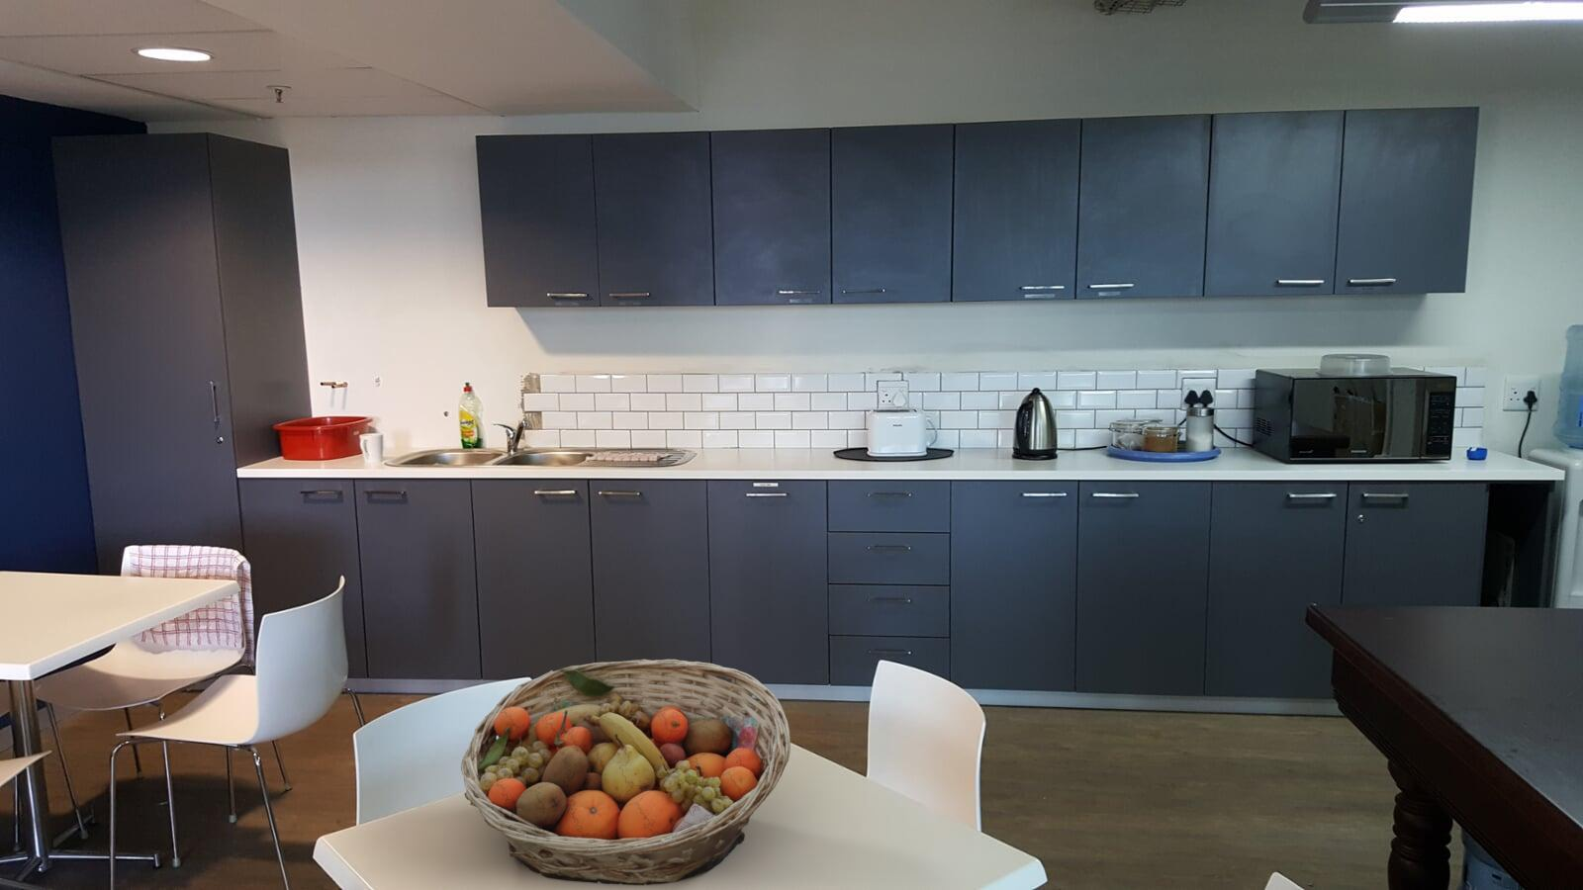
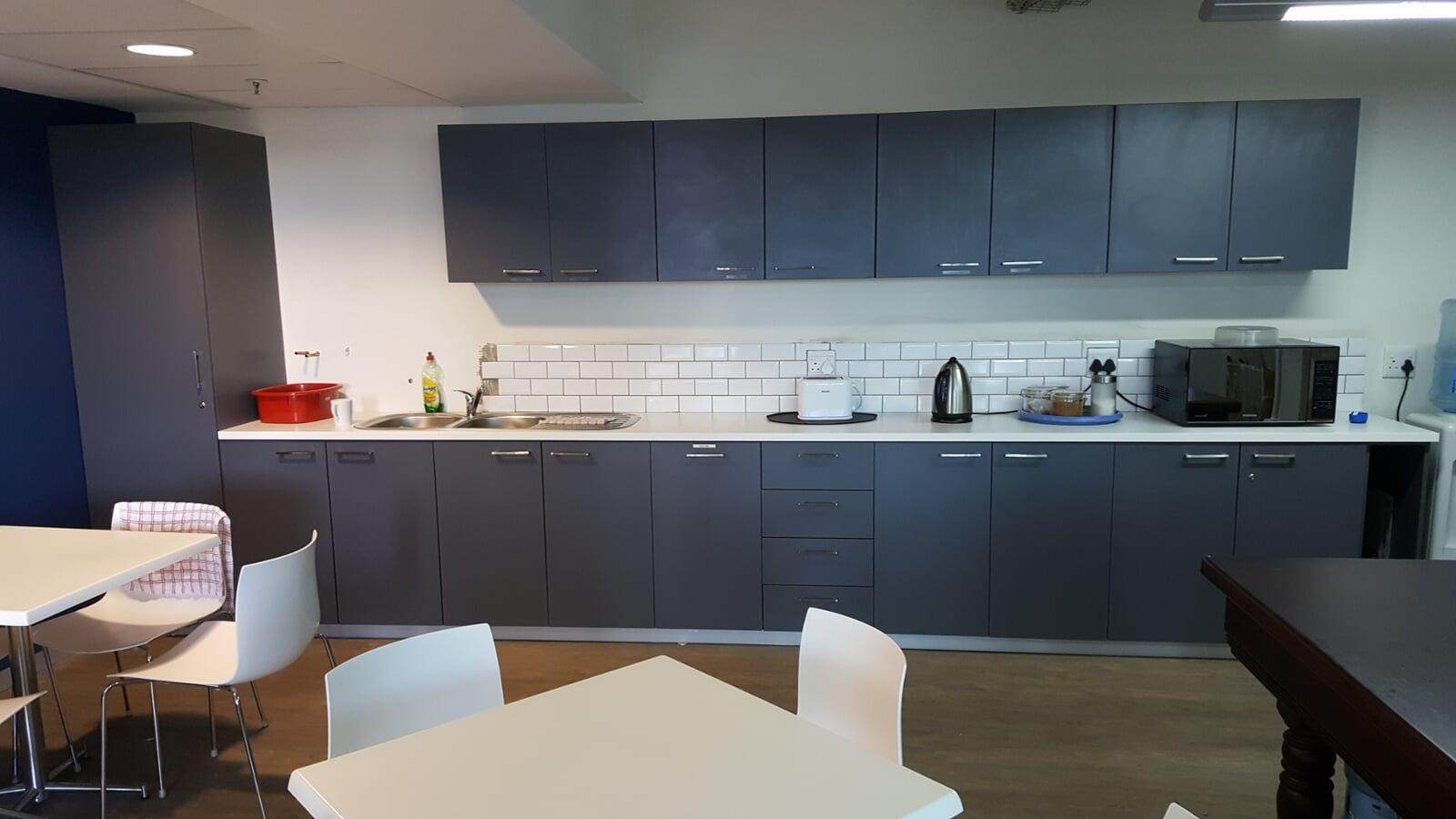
- fruit basket [460,657,791,886]
